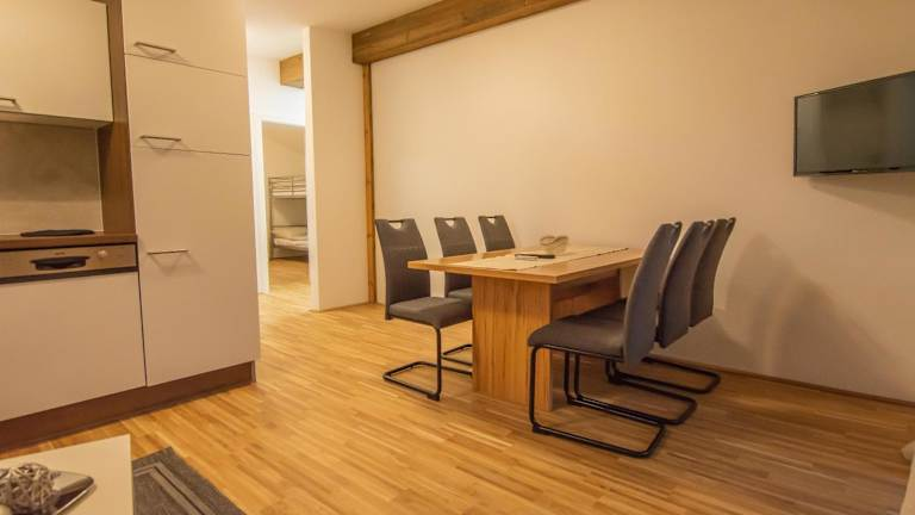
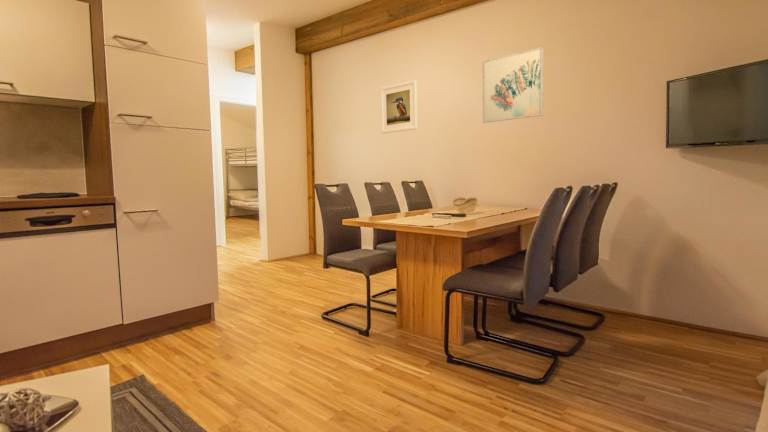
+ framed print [379,79,418,134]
+ wall art [481,46,545,124]
